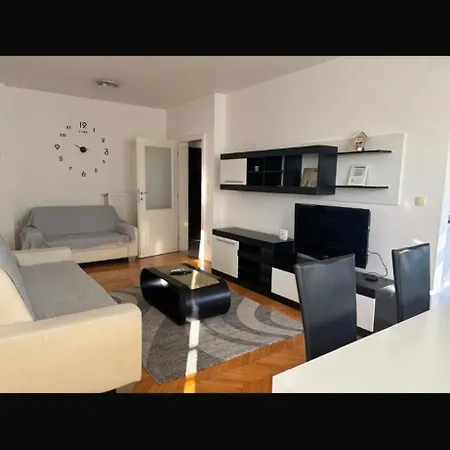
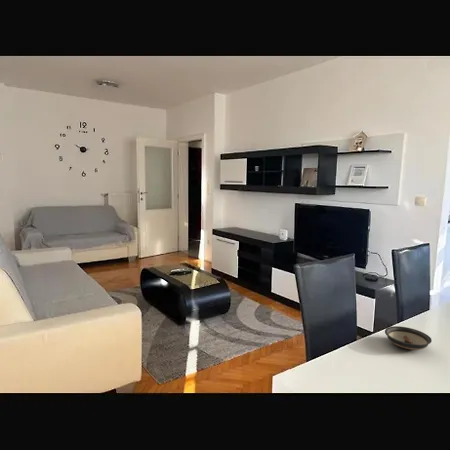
+ saucer [384,325,433,351]
